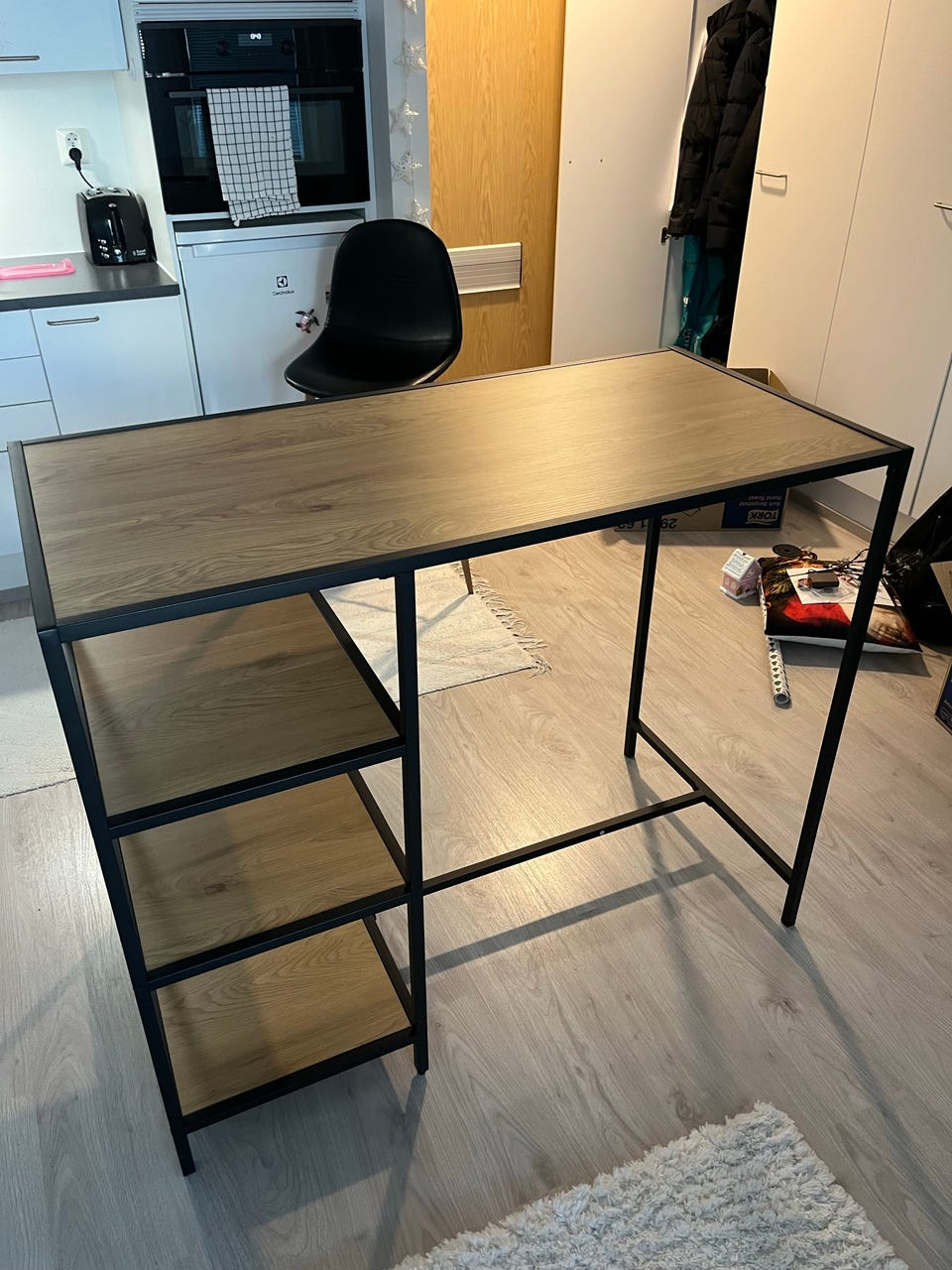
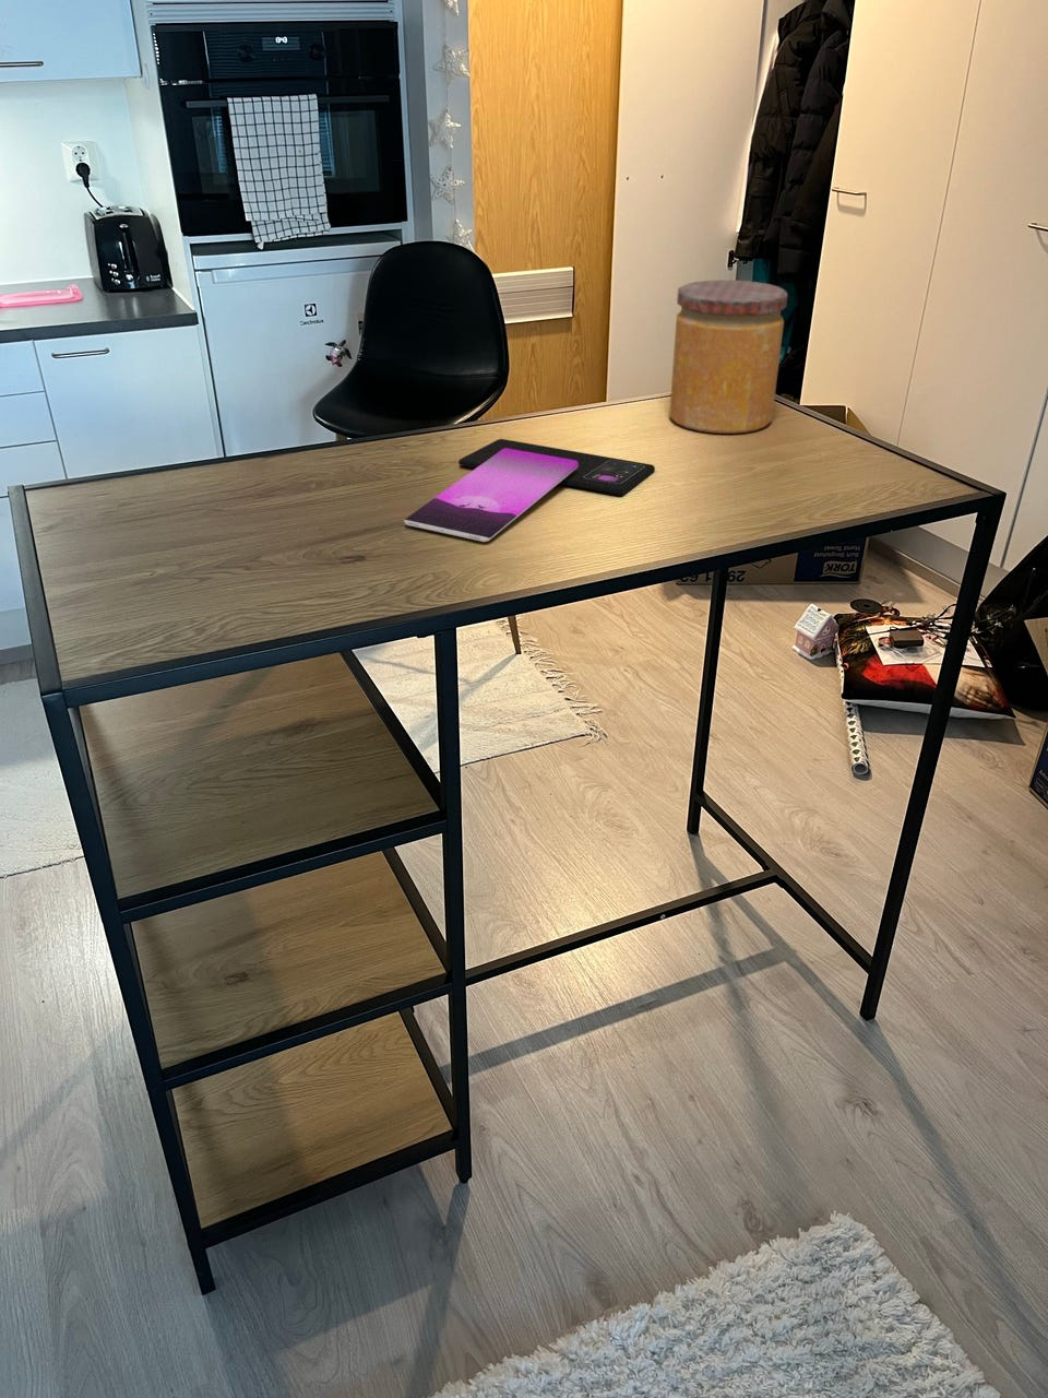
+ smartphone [403,438,656,543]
+ jar [668,278,788,435]
